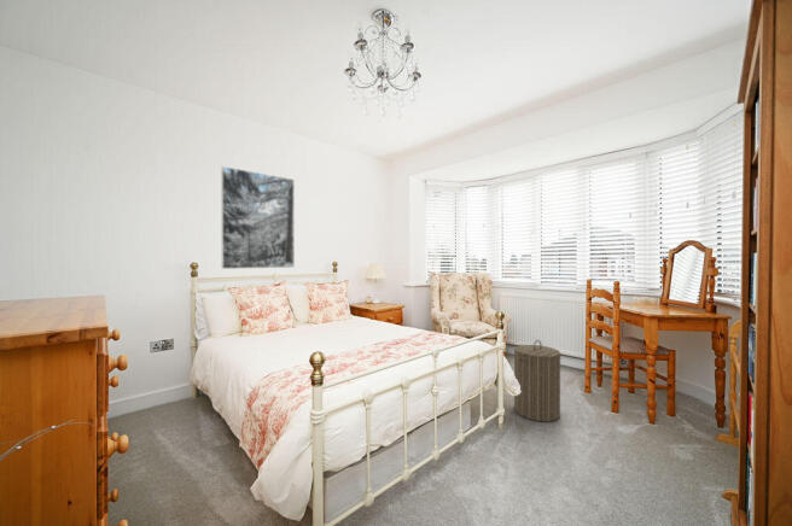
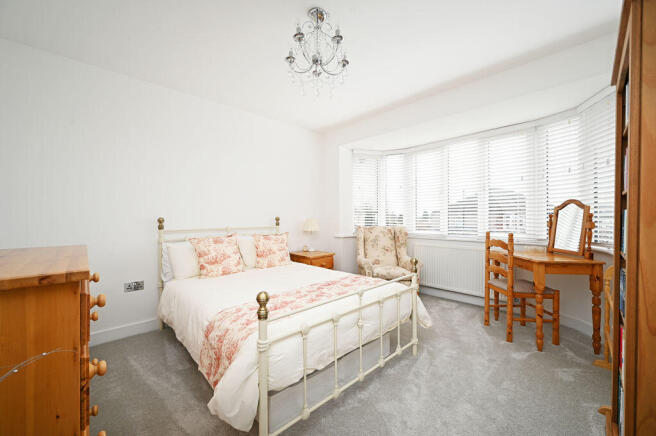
- laundry hamper [513,339,563,423]
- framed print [220,165,296,270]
